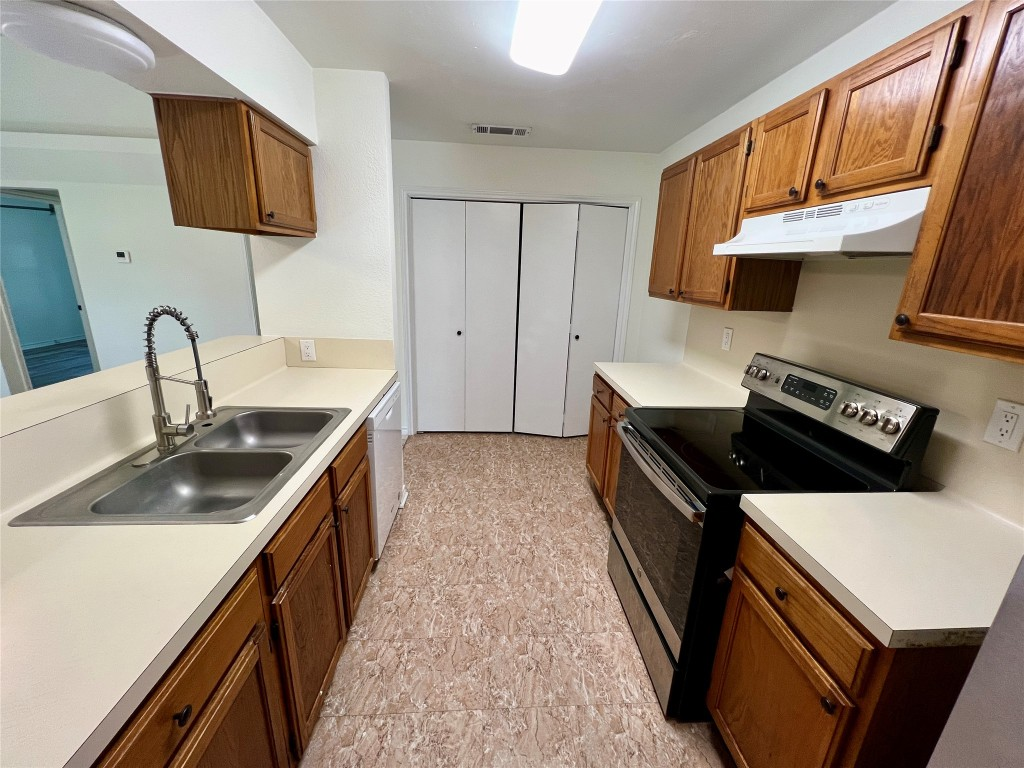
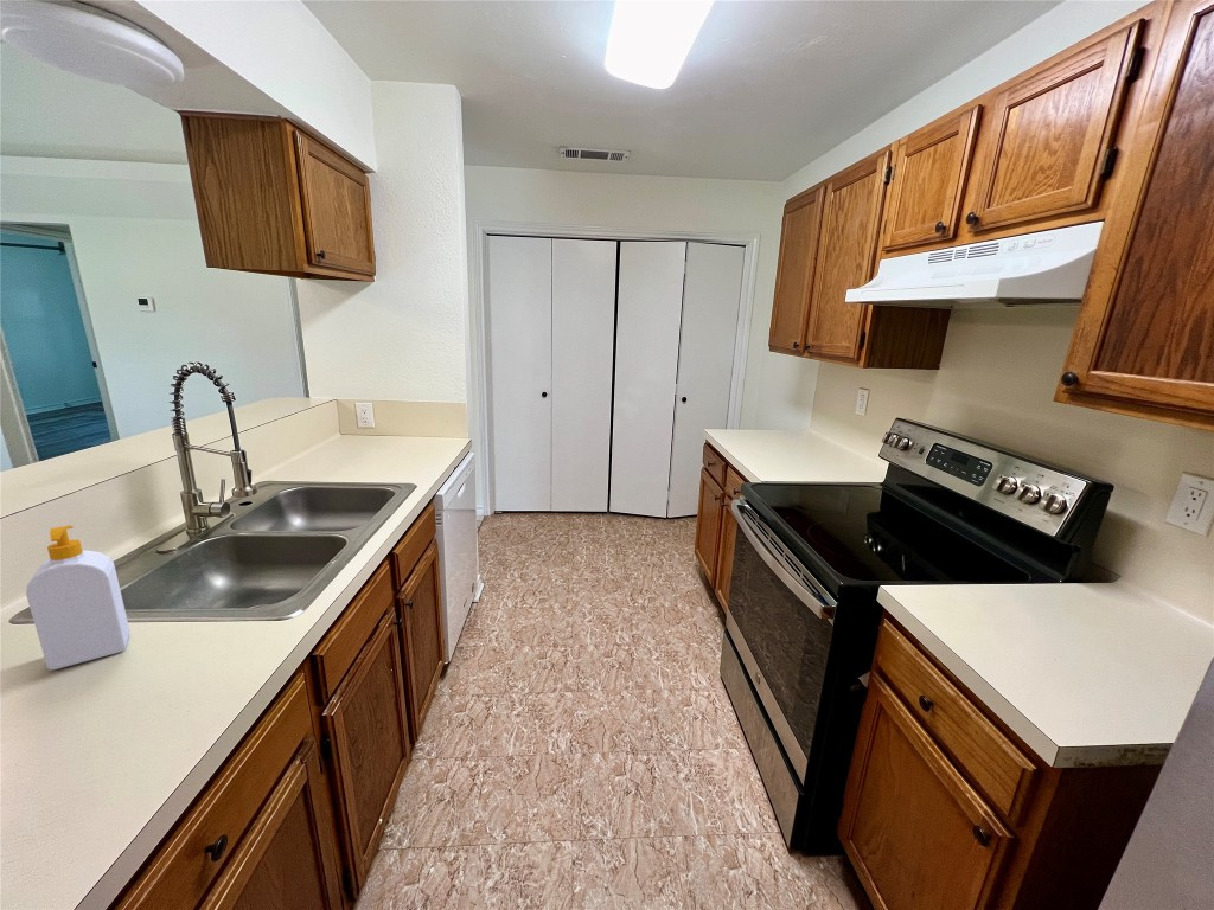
+ soap bottle [25,525,130,671]
